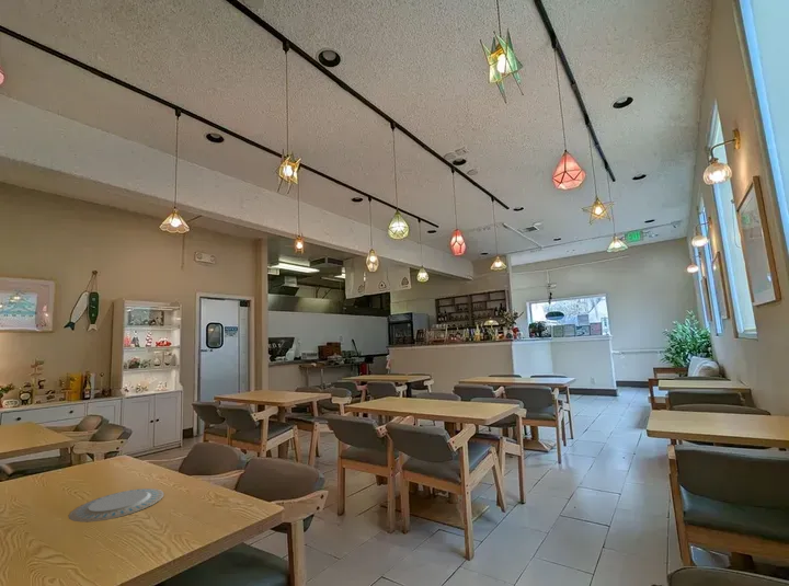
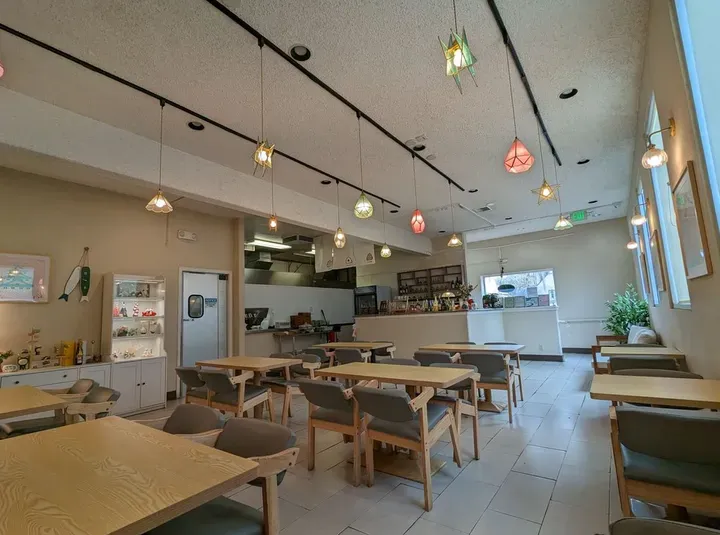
- chinaware [68,487,164,524]
